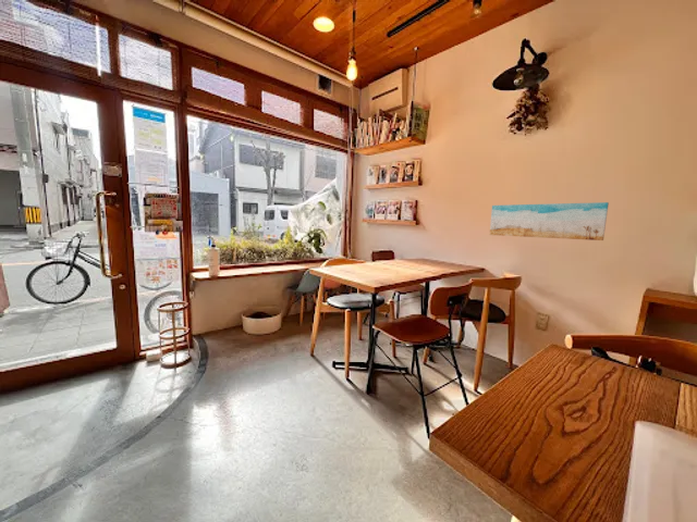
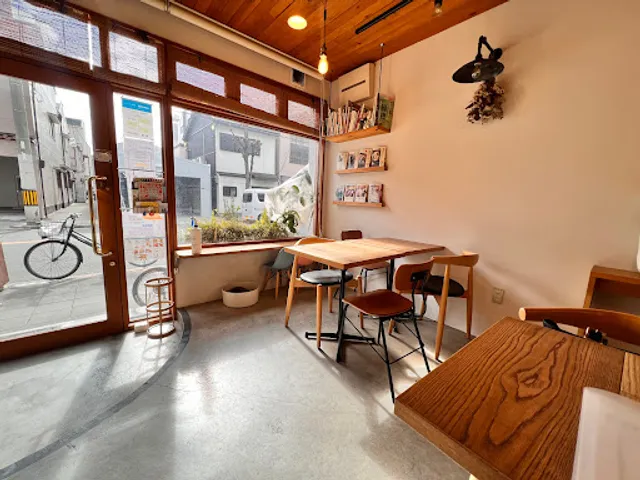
- wall art [489,201,610,241]
